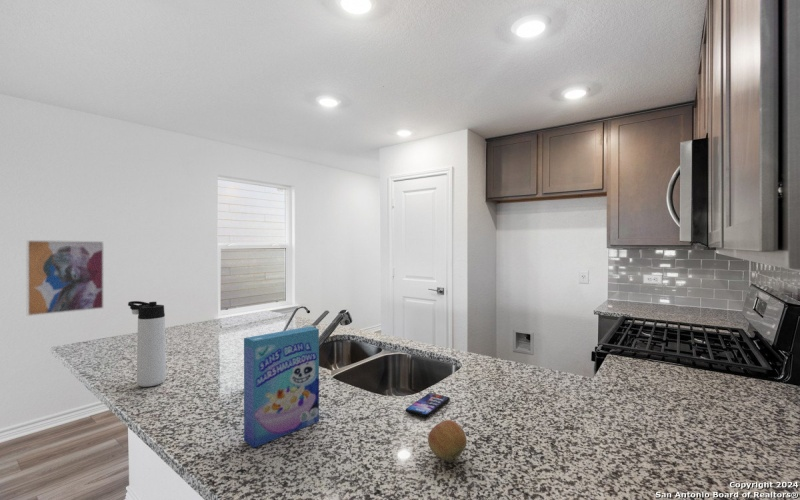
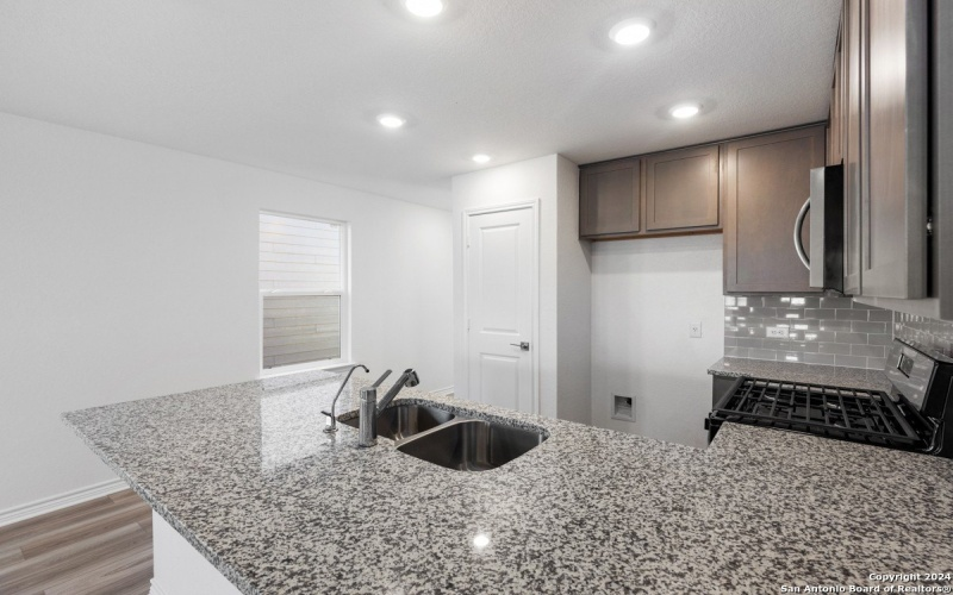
- thermos bottle [127,300,167,388]
- wall art [25,239,105,317]
- cereal box [243,326,320,449]
- fruit [427,419,468,461]
- smartphone [405,392,451,418]
